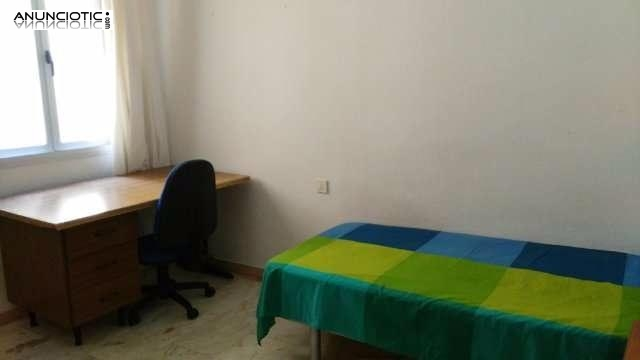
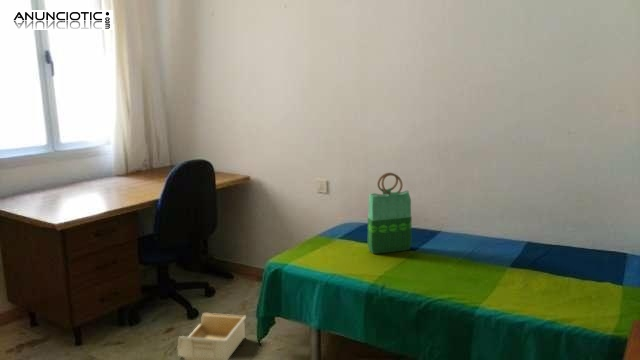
+ storage bin [177,312,247,360]
+ tote bag [367,172,413,255]
